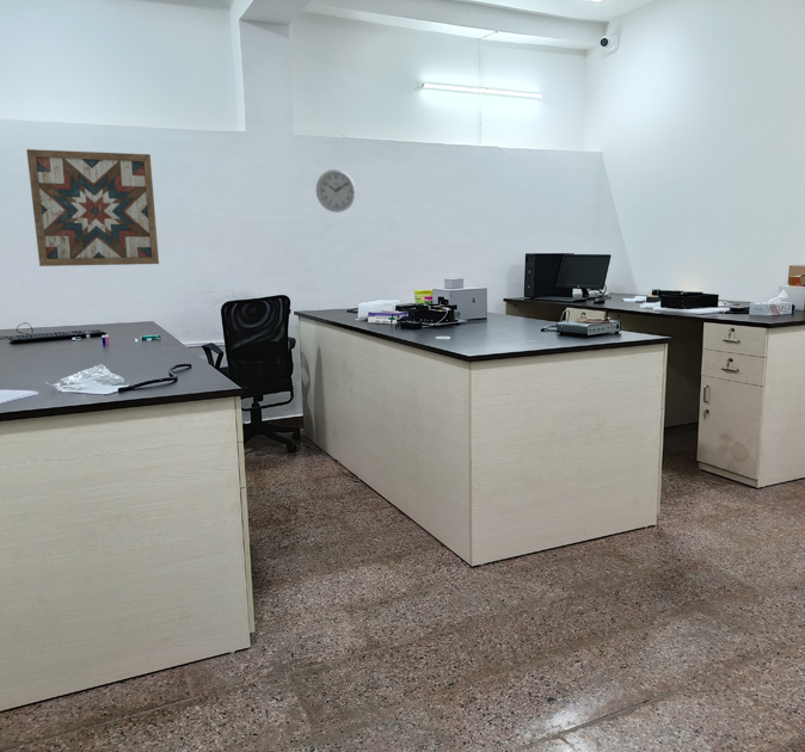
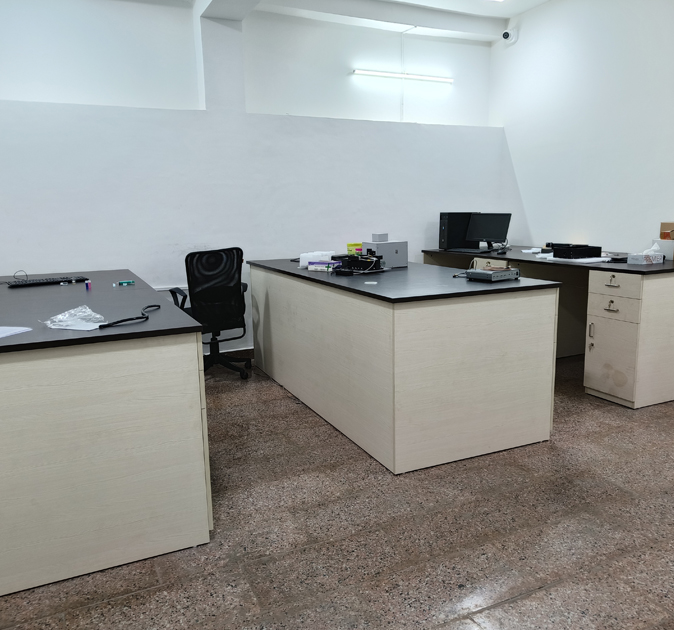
- wall clock [315,168,357,214]
- wall art [25,148,160,267]
